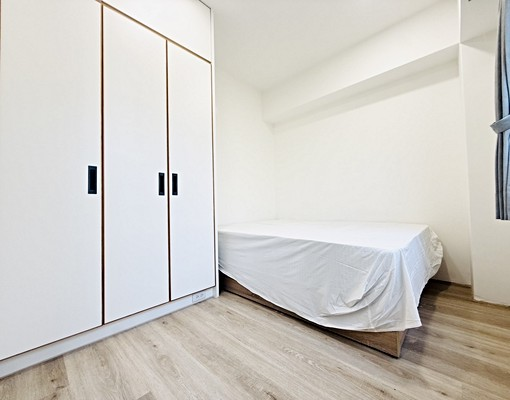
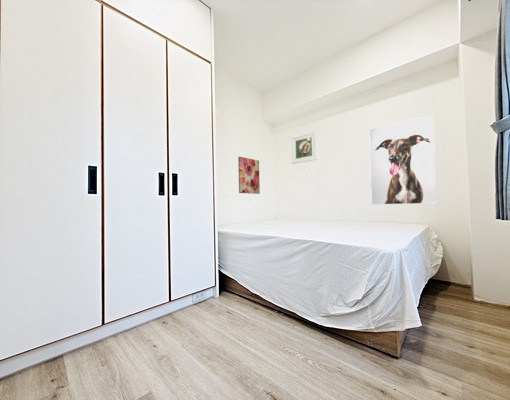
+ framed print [291,130,318,165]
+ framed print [368,114,438,206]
+ wall art [237,156,261,195]
